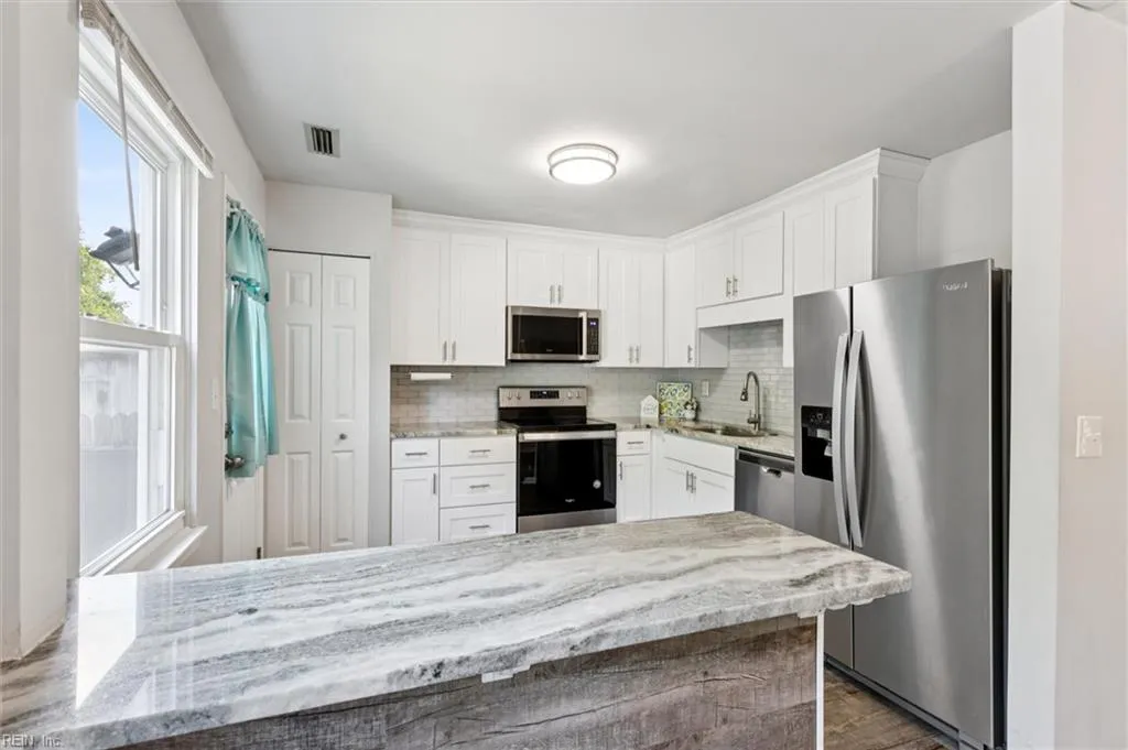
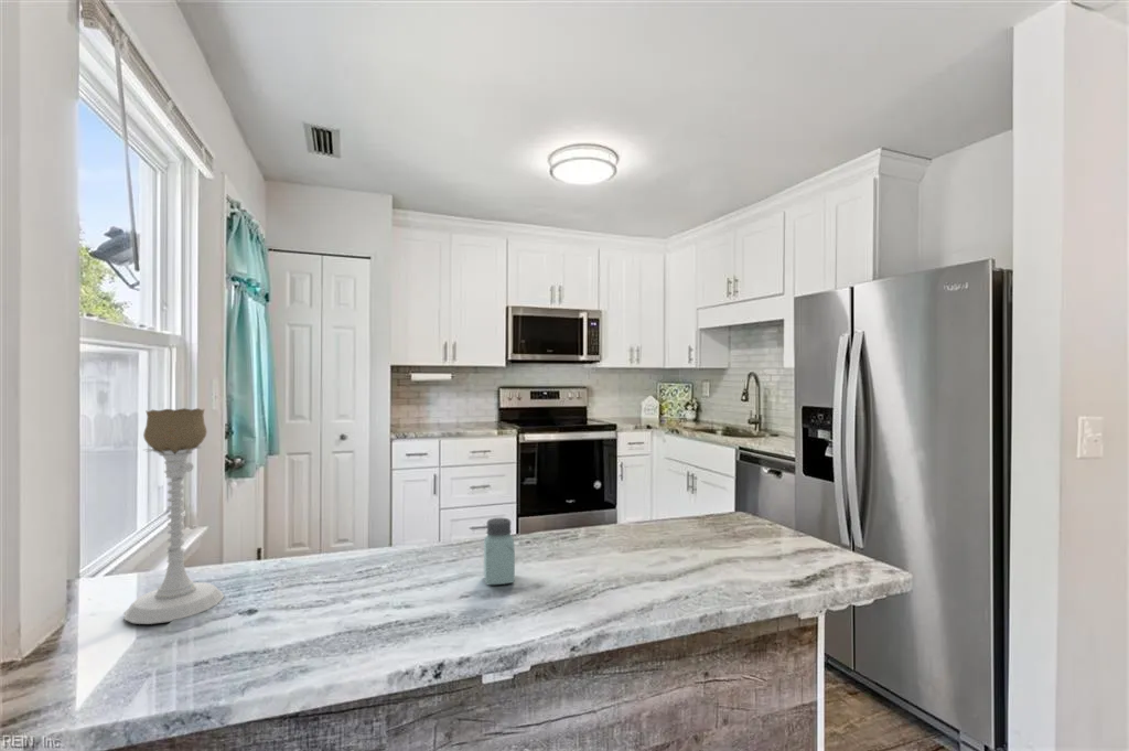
+ saltshaker [483,517,516,586]
+ candle holder [123,407,225,625]
